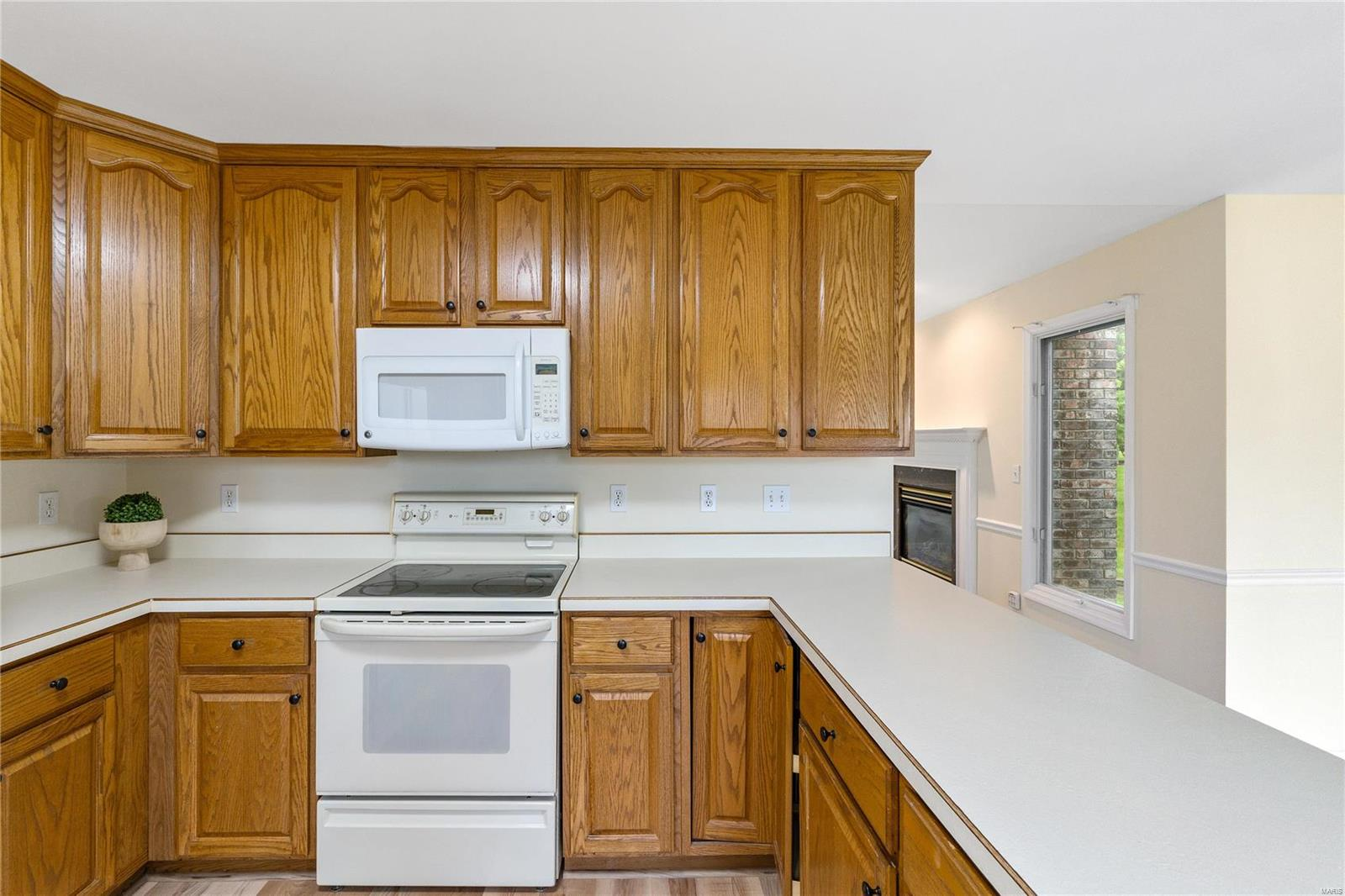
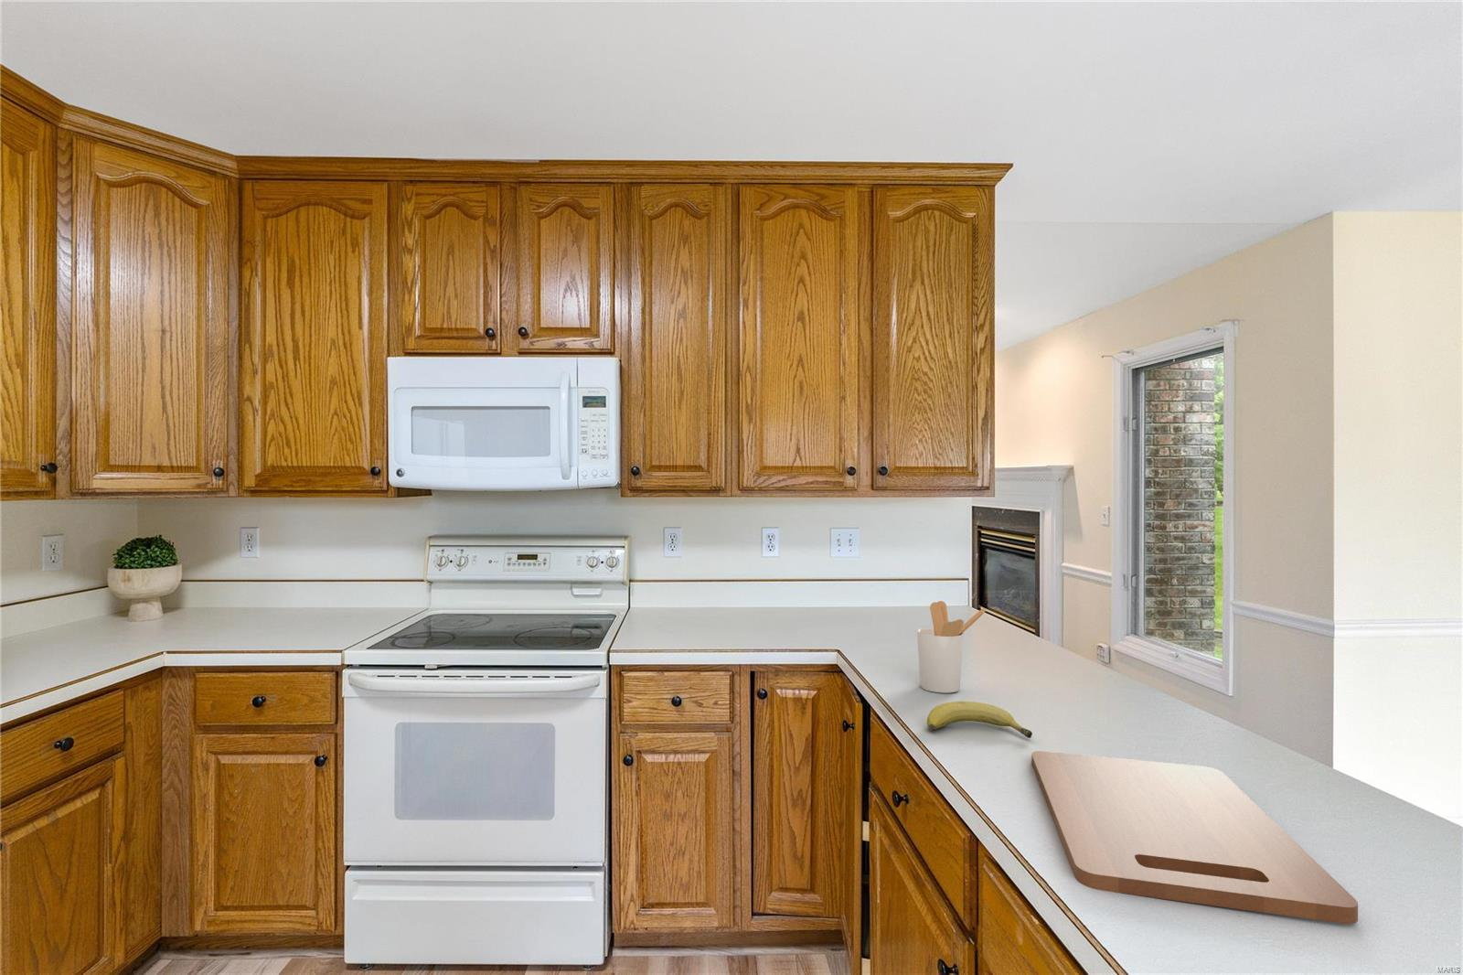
+ utensil holder [916,600,985,694]
+ cutting board [1030,750,1359,925]
+ fruit [927,701,1033,739]
